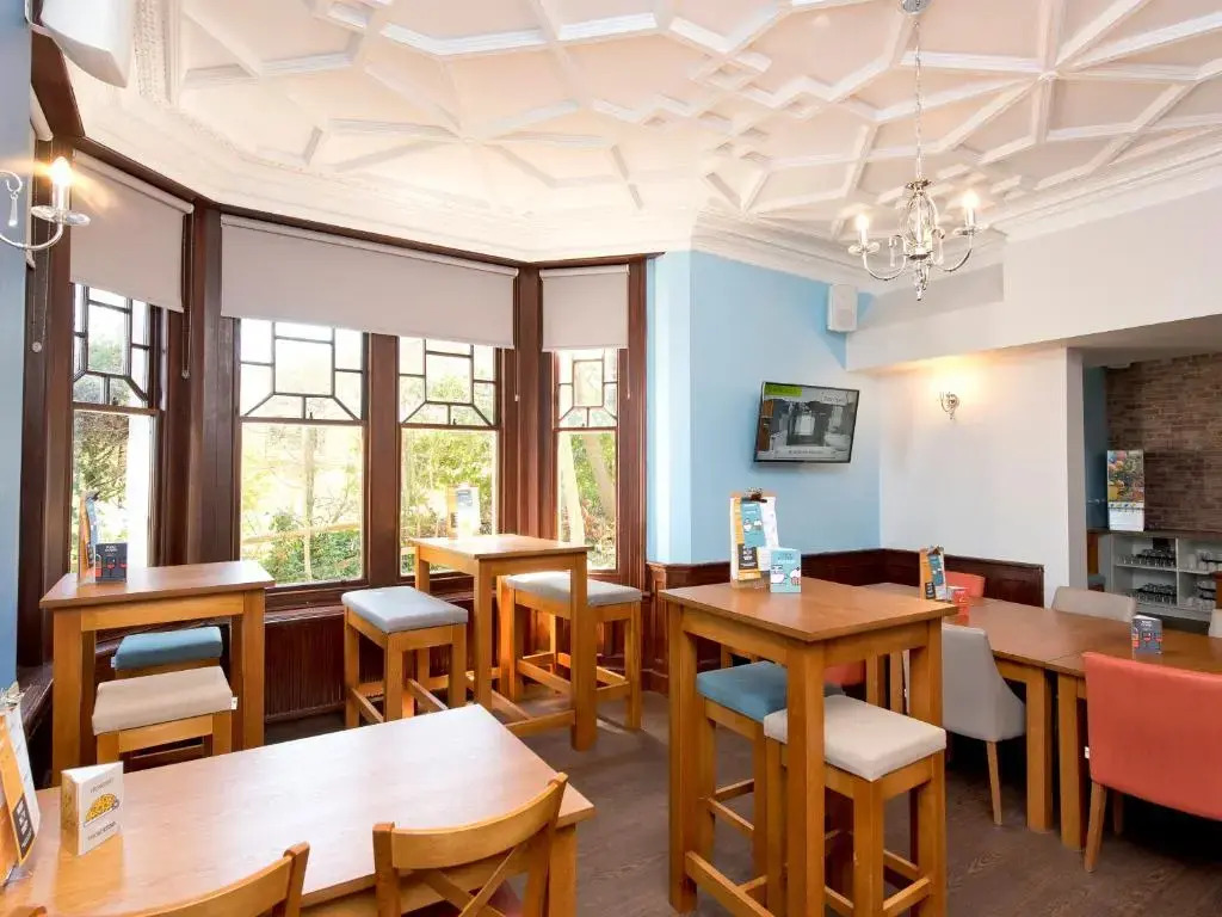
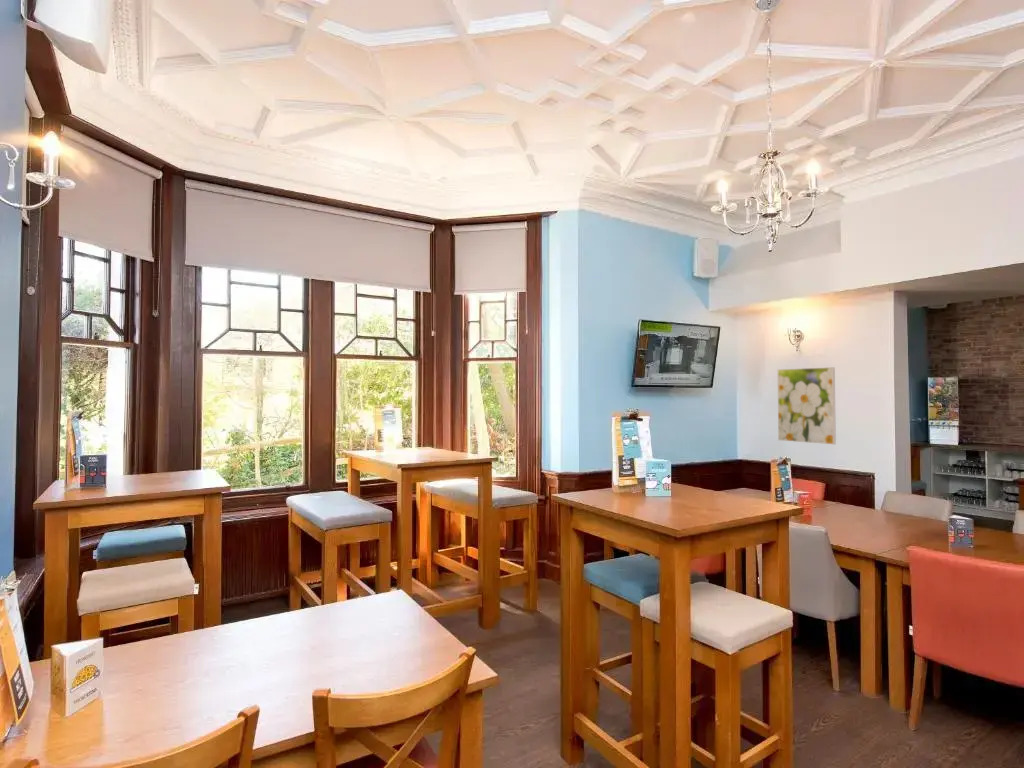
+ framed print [777,366,837,445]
